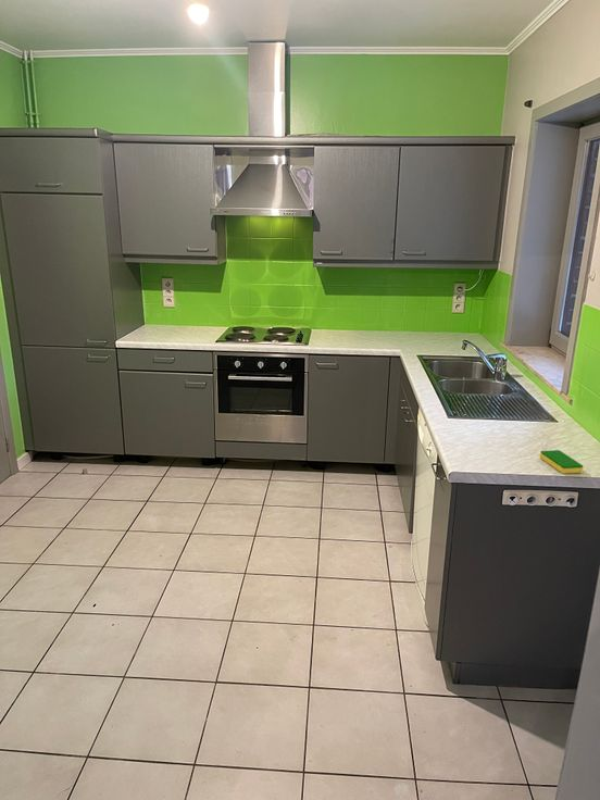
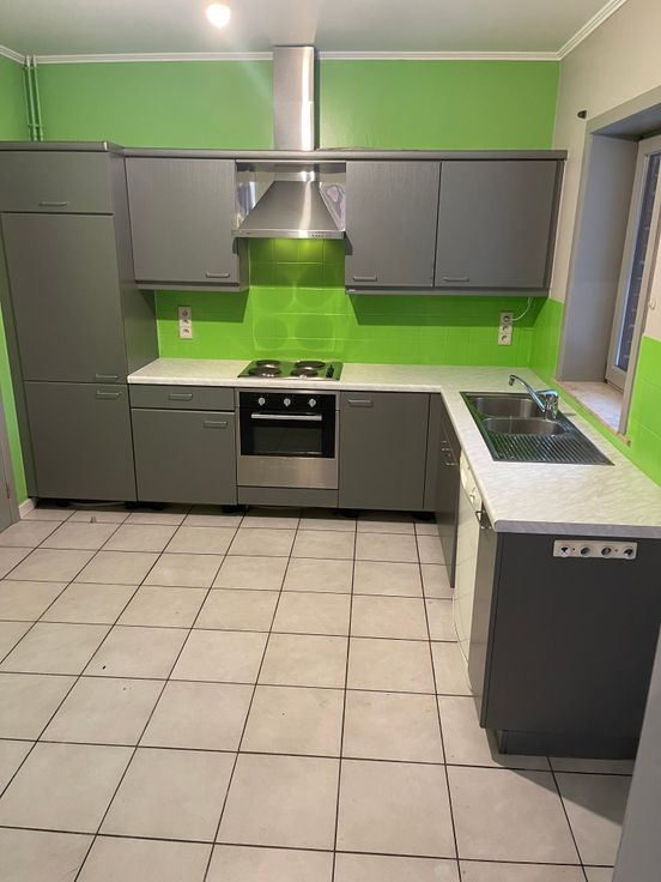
- dish sponge [539,449,584,475]
